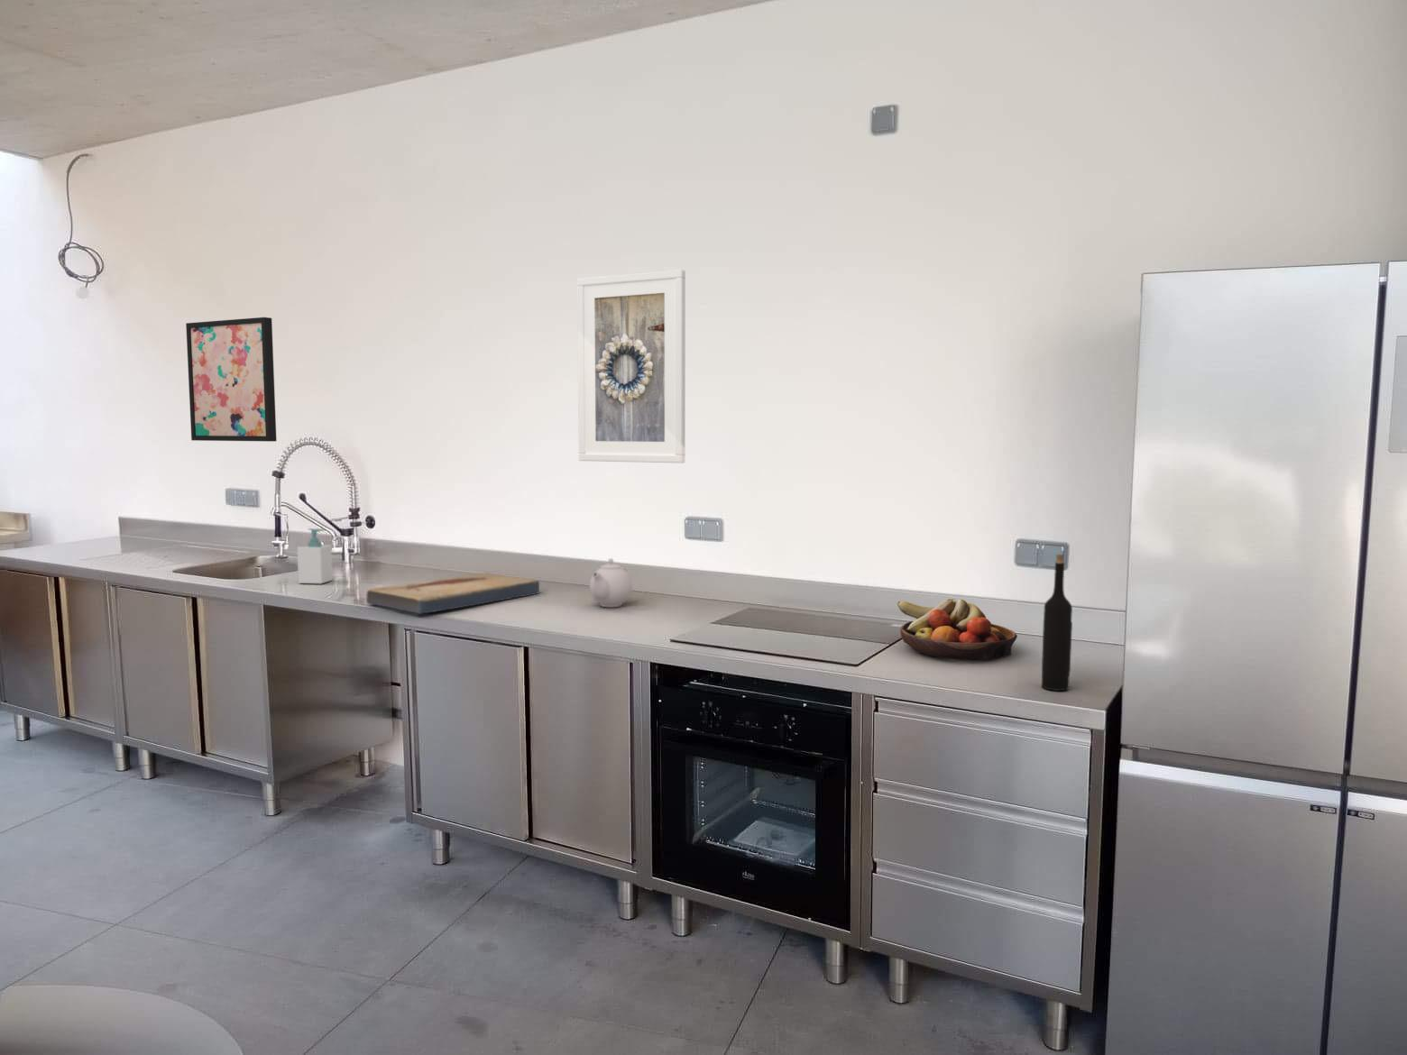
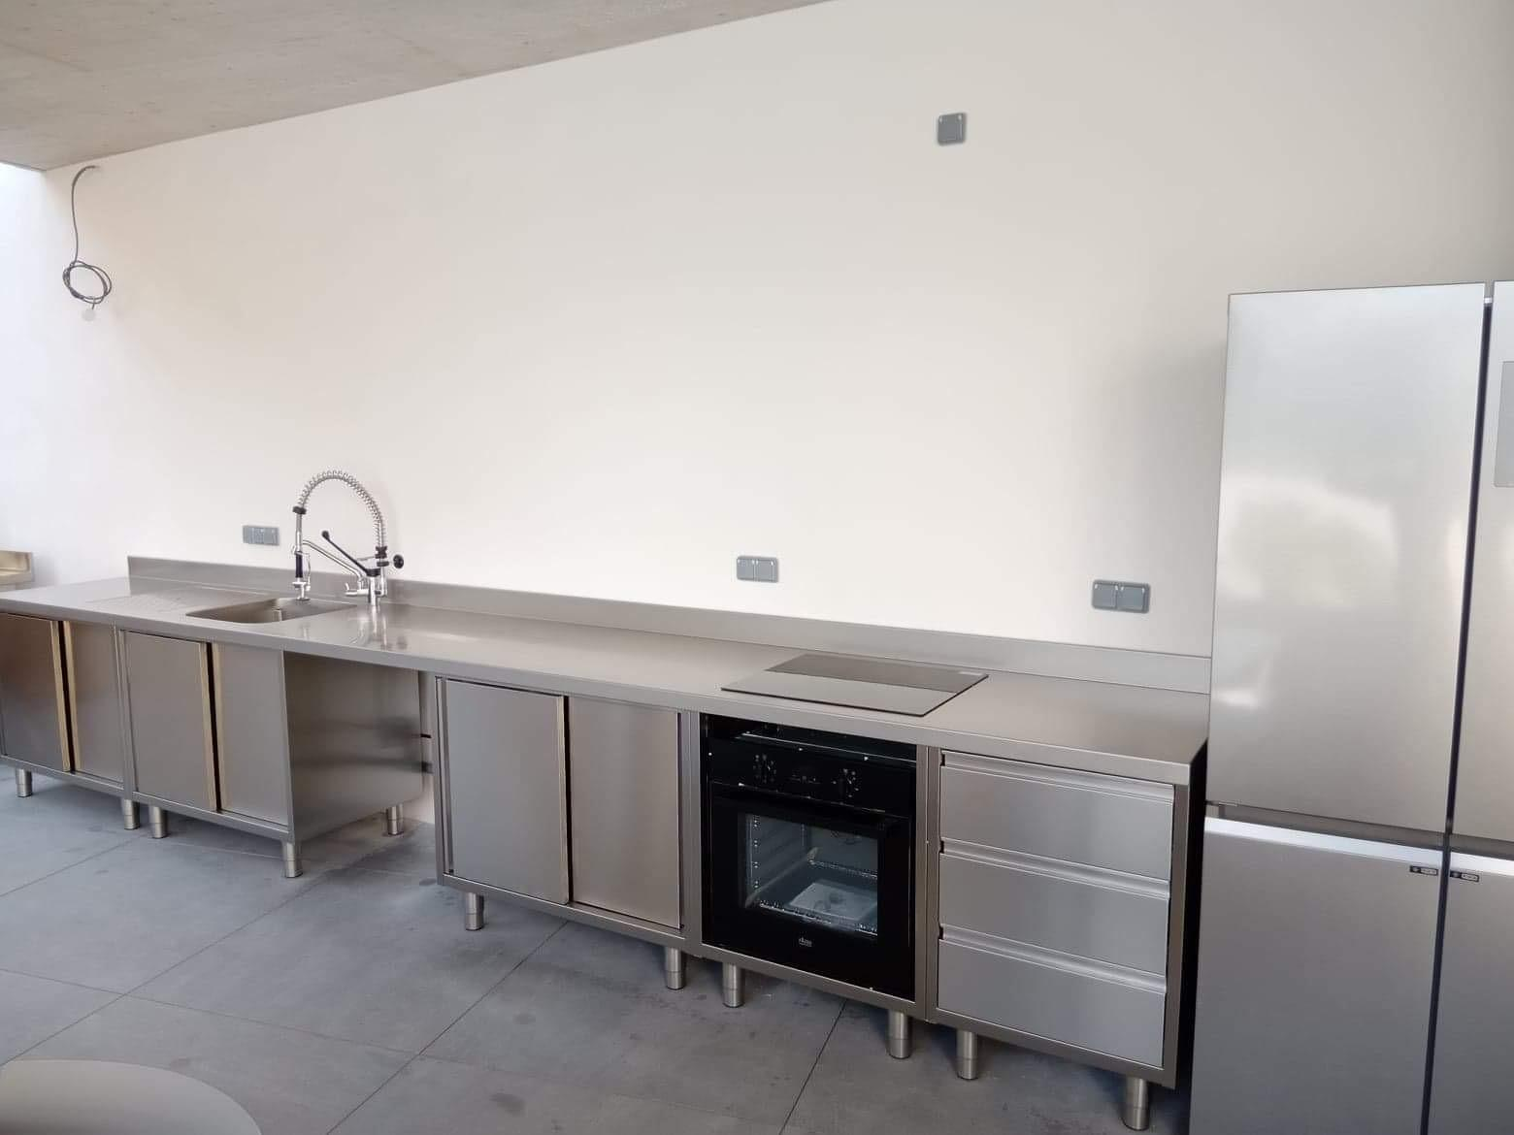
- wall art [185,317,277,442]
- teapot [589,557,634,607]
- soap bottle [297,528,333,584]
- fruit bowl [896,597,1018,660]
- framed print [576,268,687,463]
- wine bottle [1040,554,1074,692]
- fish fossil [366,572,541,615]
